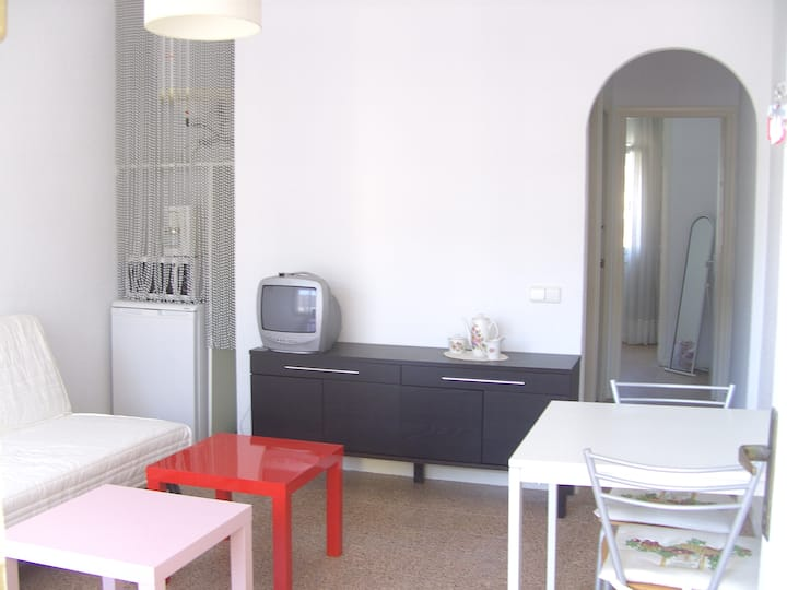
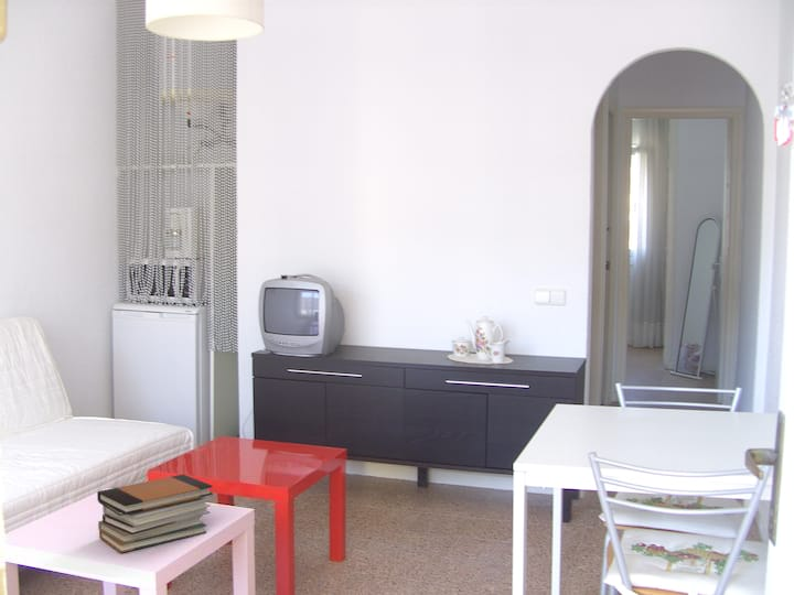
+ book stack [96,474,214,554]
